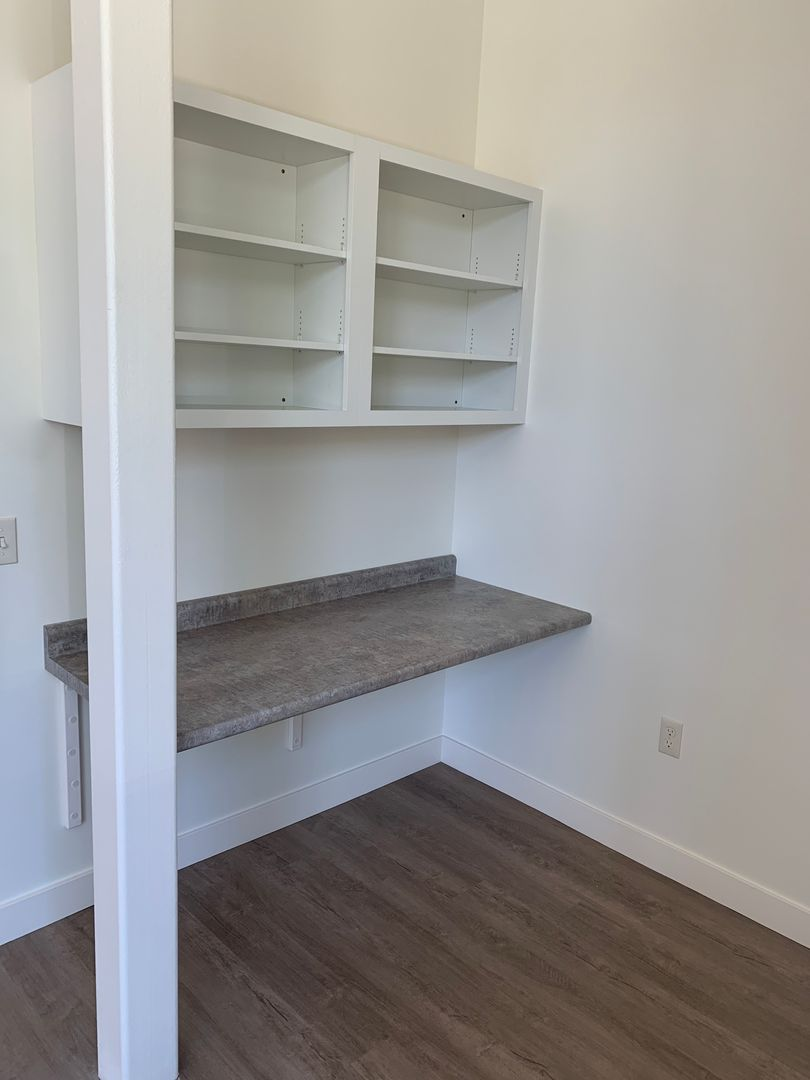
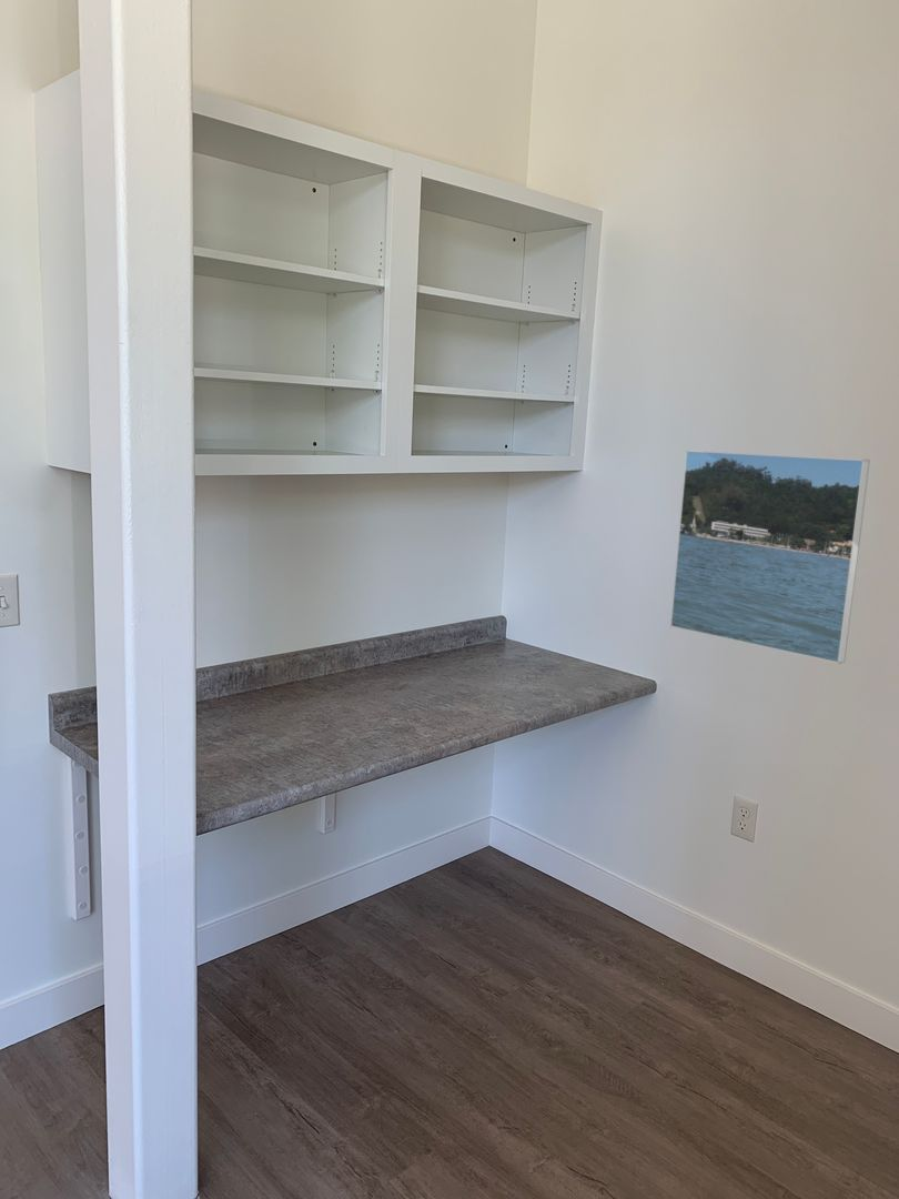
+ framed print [669,449,871,665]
